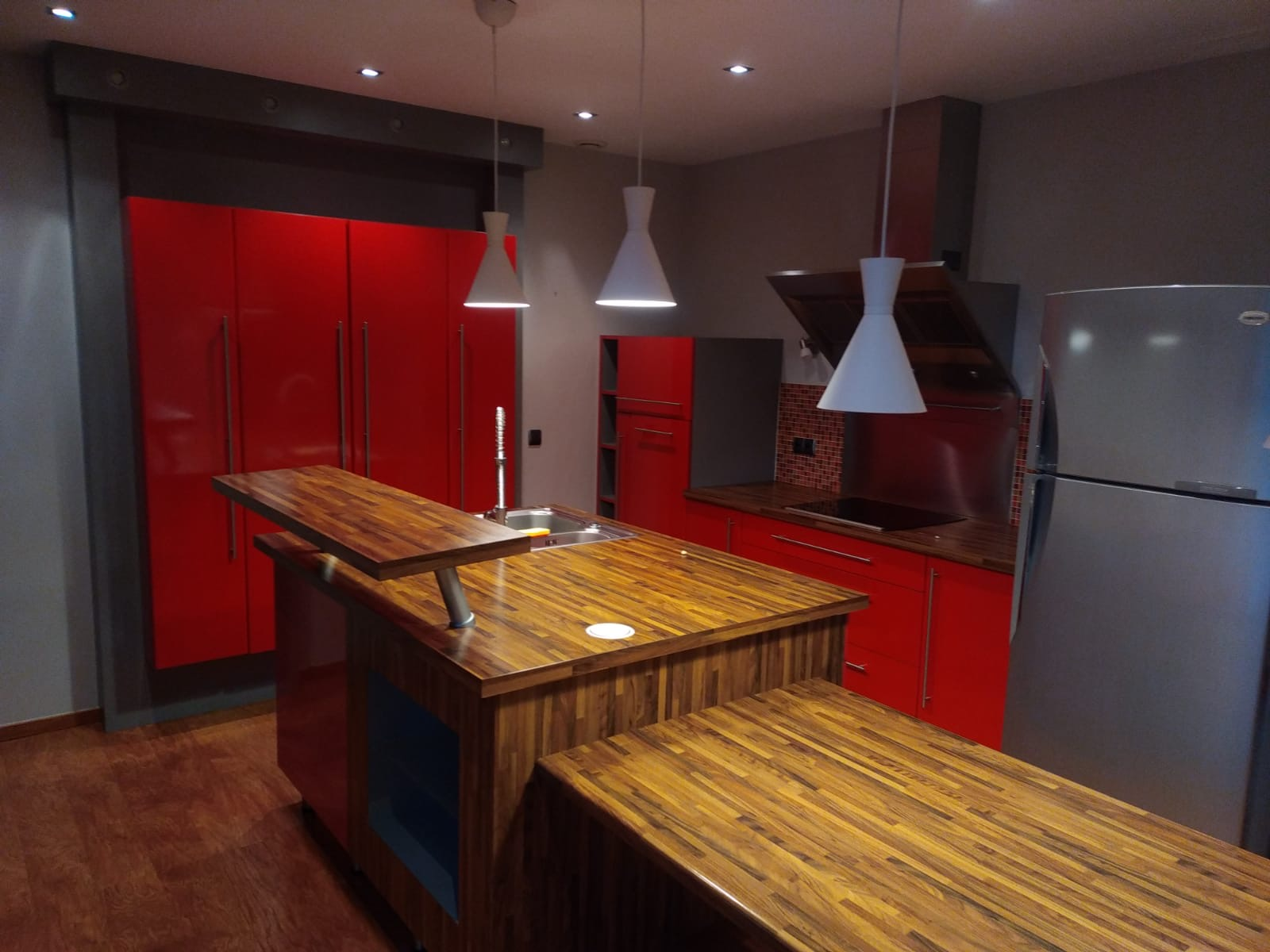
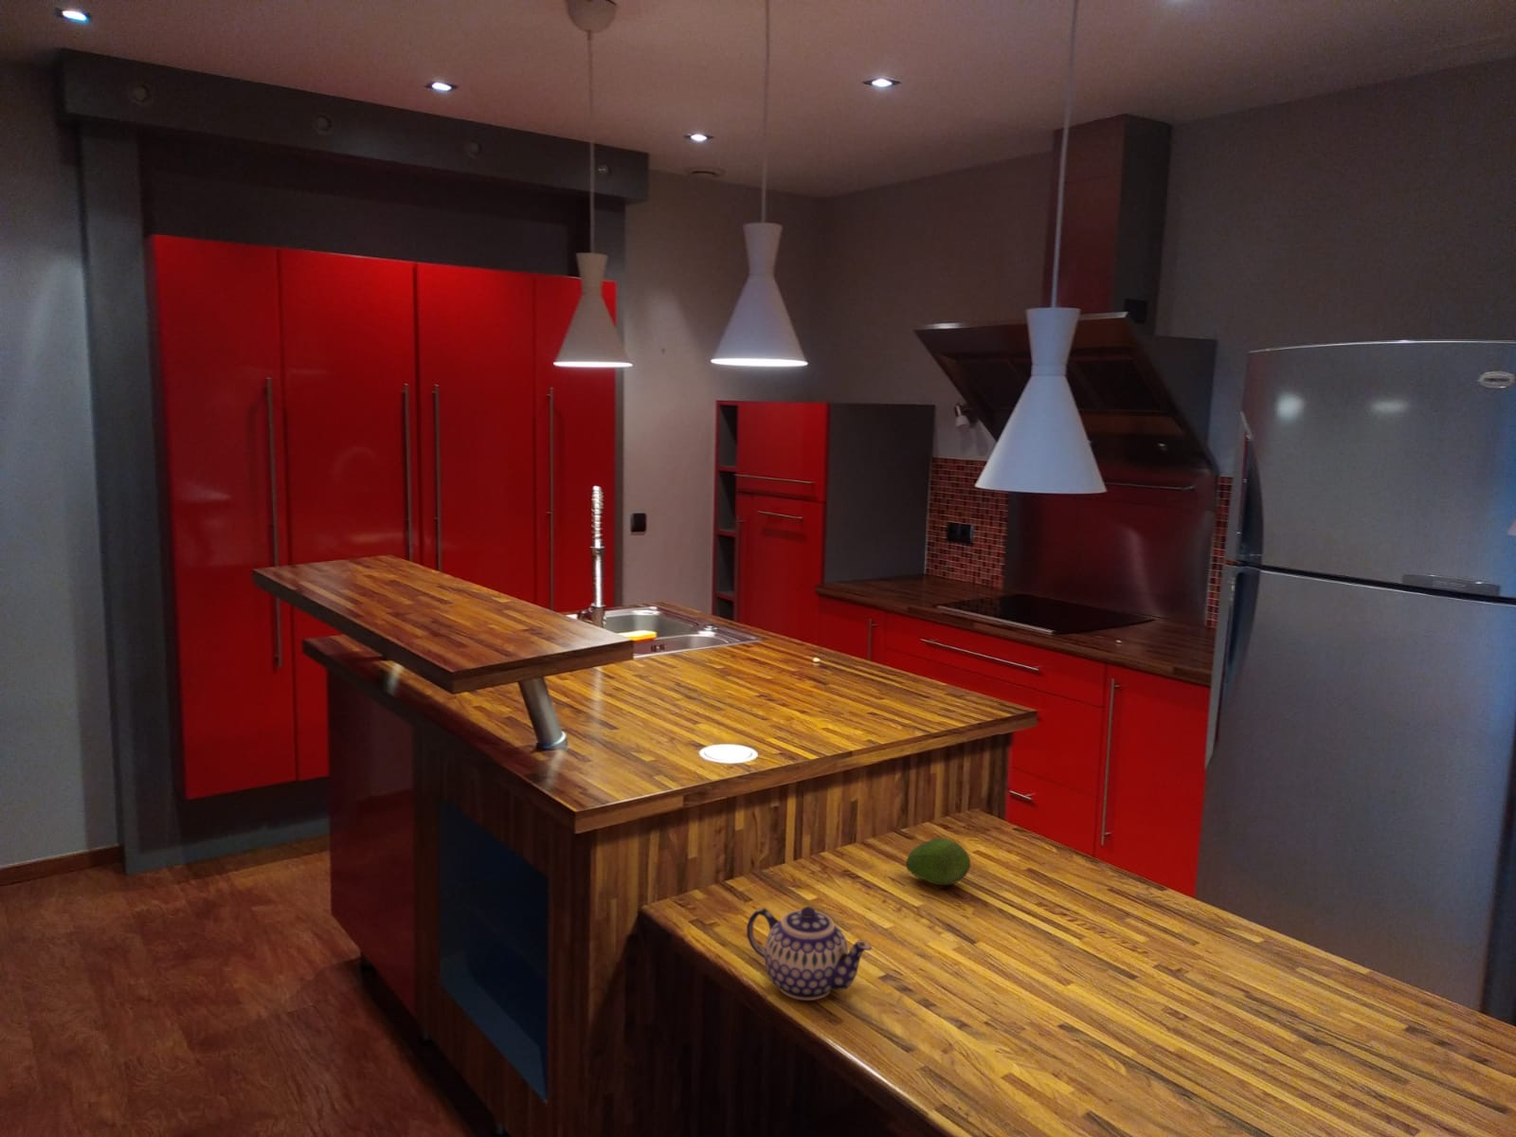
+ fruit [905,837,972,886]
+ teapot [746,905,873,1002]
